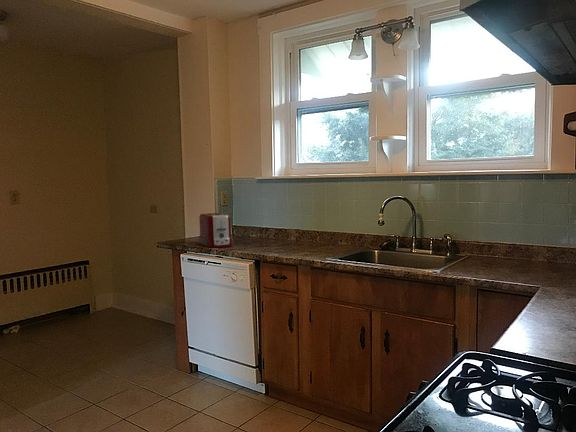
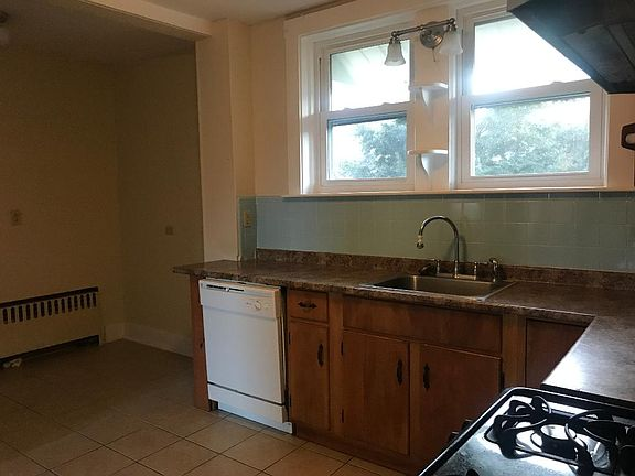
- toaster [197,212,234,249]
